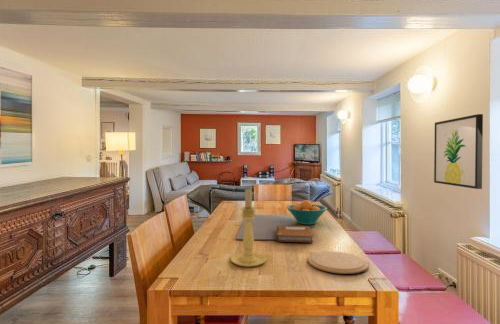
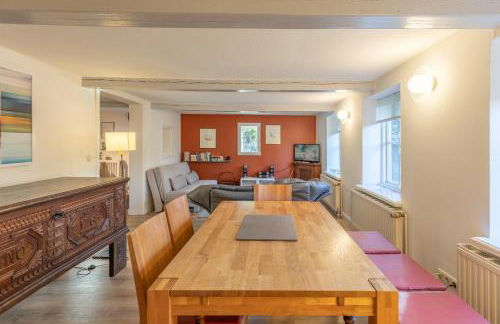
- wall art [433,113,484,190]
- plate [307,251,370,275]
- fruit bowl [286,199,328,226]
- candle holder [230,186,267,268]
- notebook [275,225,314,243]
